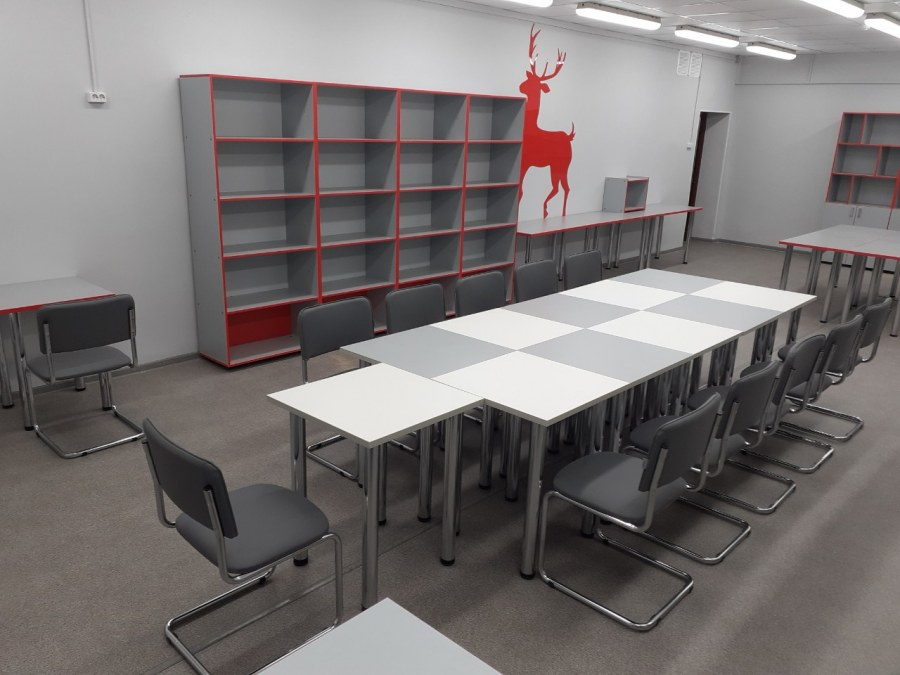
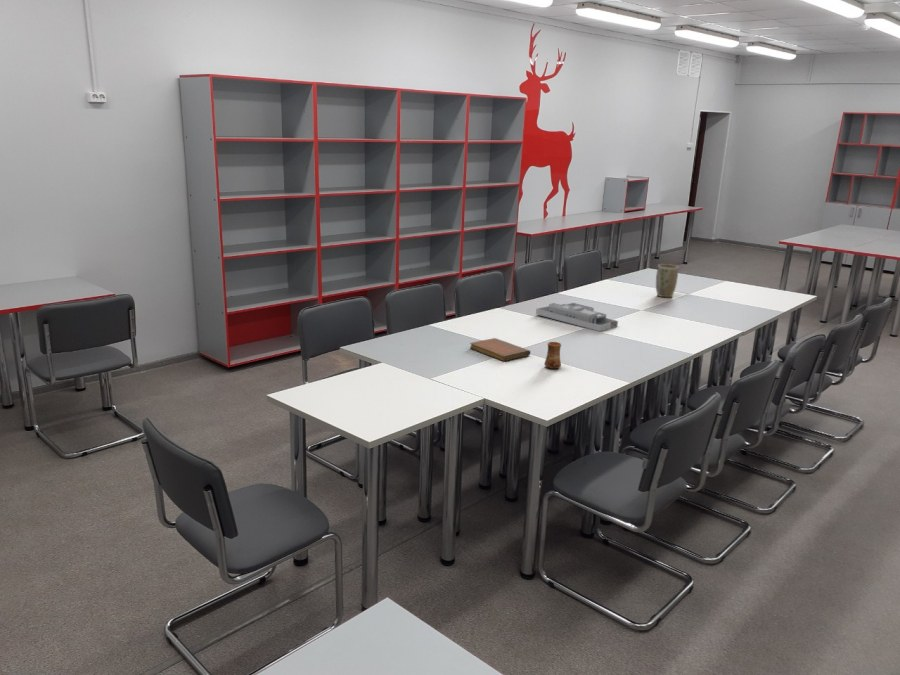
+ notebook [469,337,531,362]
+ desk organizer [535,302,619,332]
+ plant pot [655,263,679,299]
+ cup [543,341,562,370]
